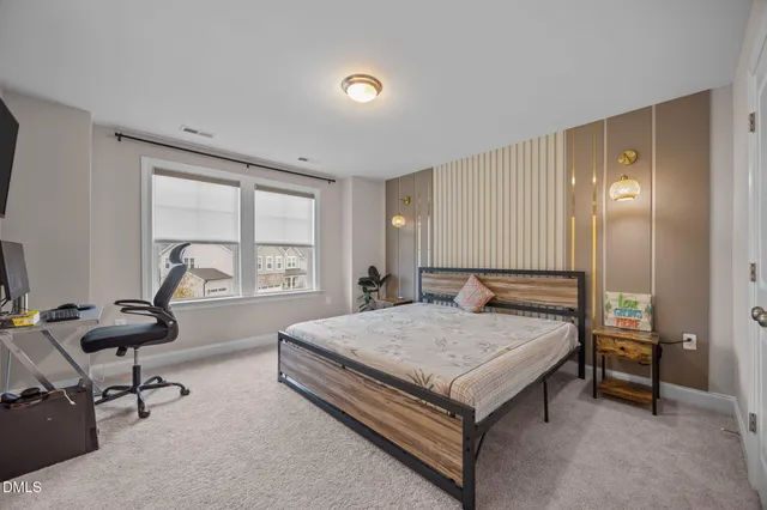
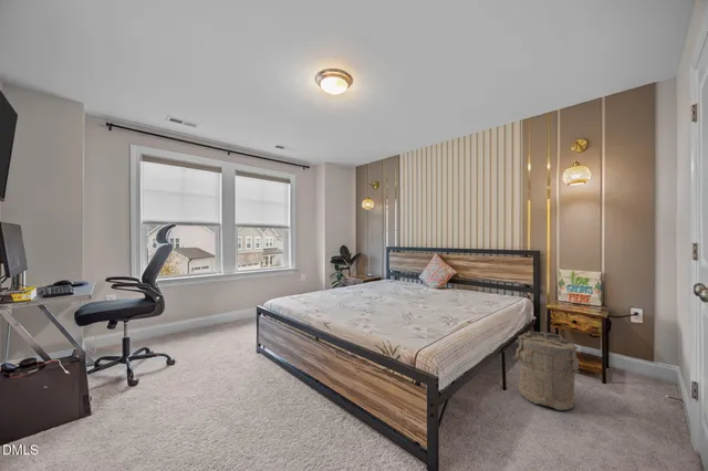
+ laundry hamper [513,331,580,411]
